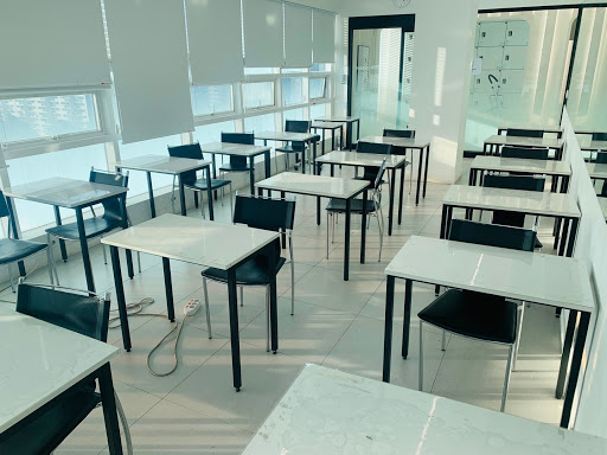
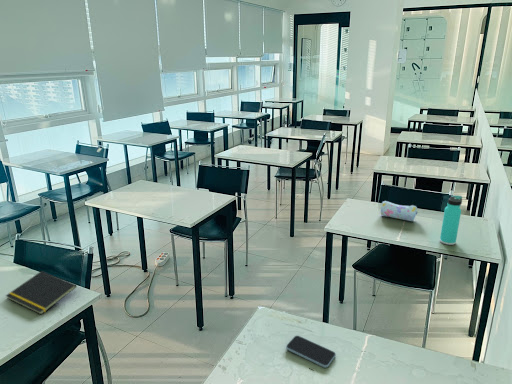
+ smartphone [285,335,337,369]
+ thermos bottle [439,194,463,246]
+ pencil case [380,200,418,222]
+ notepad [5,270,78,316]
